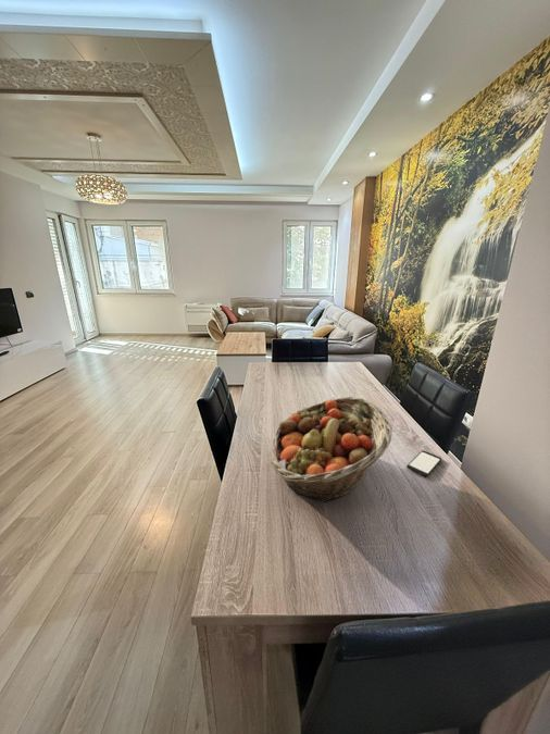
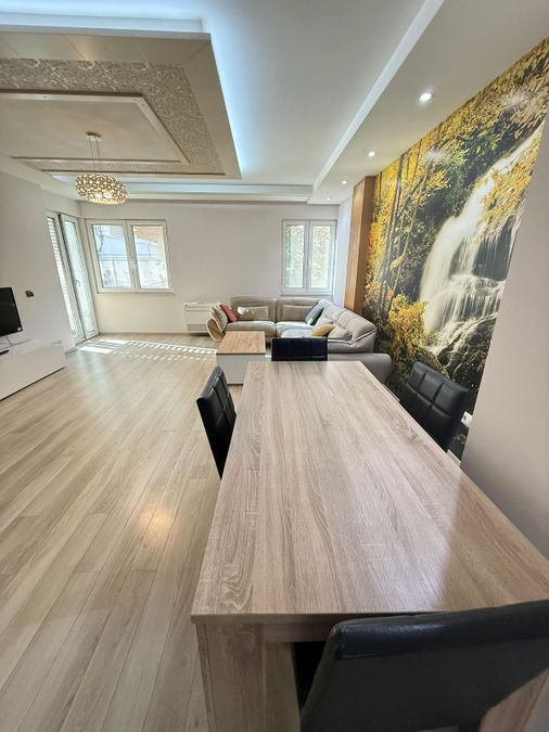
- smartphone [405,449,442,477]
- fruit basket [270,396,393,503]
